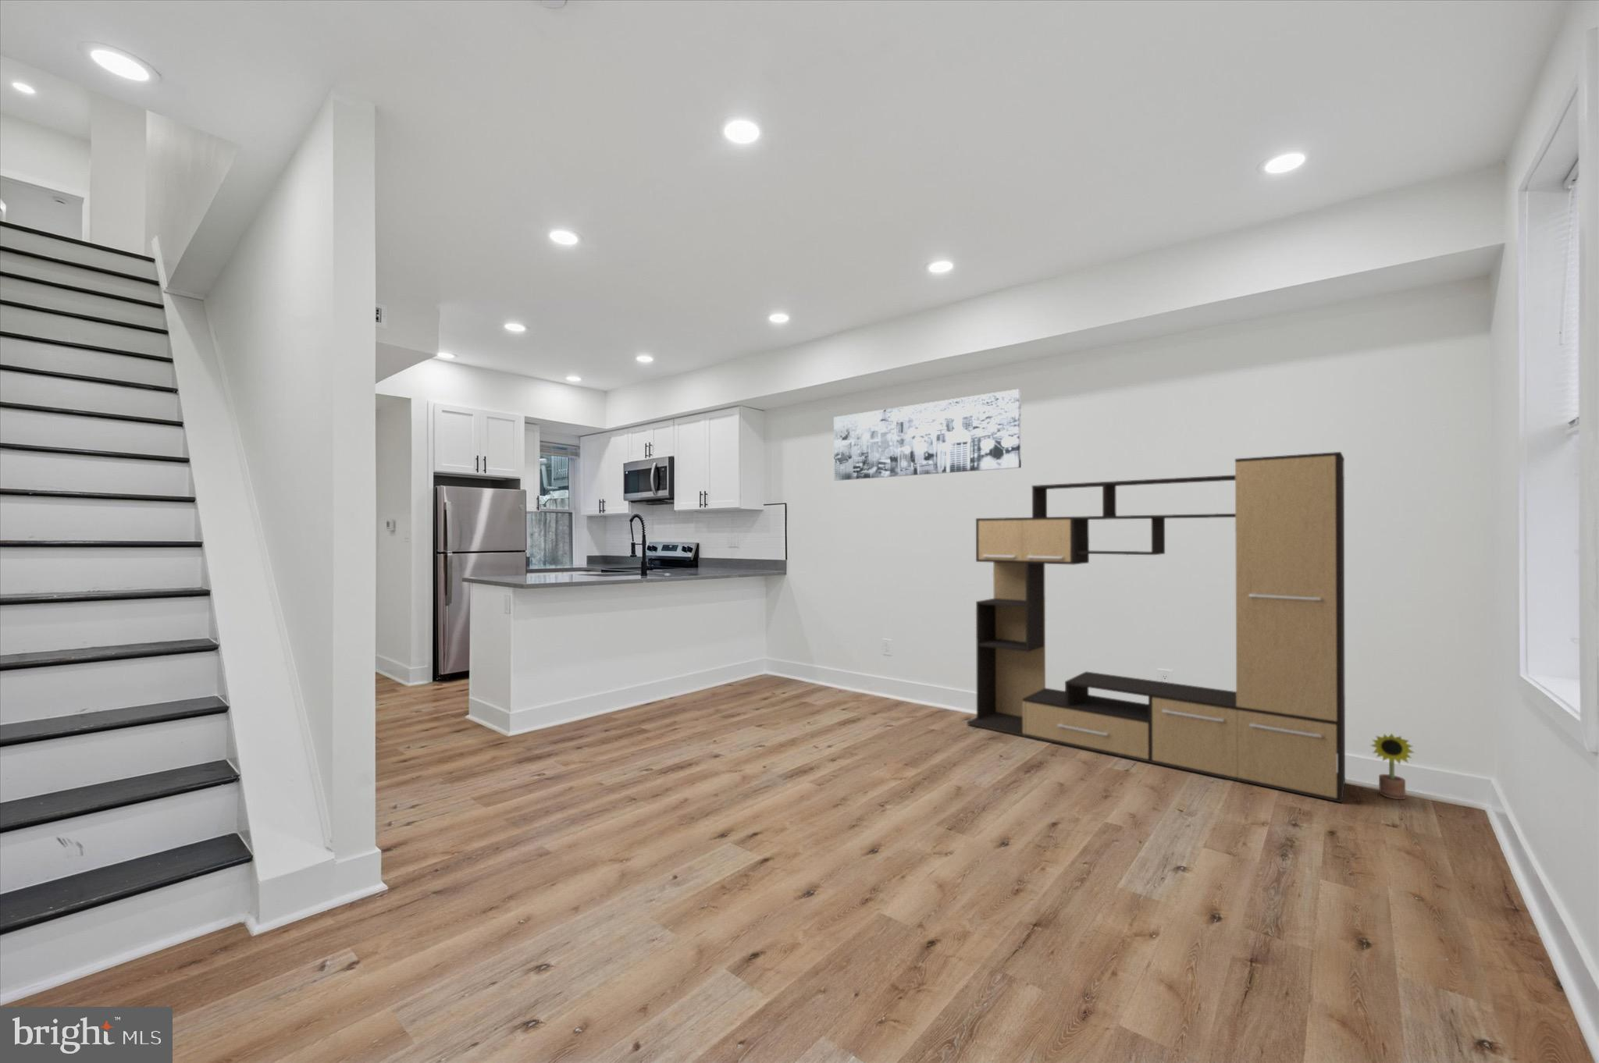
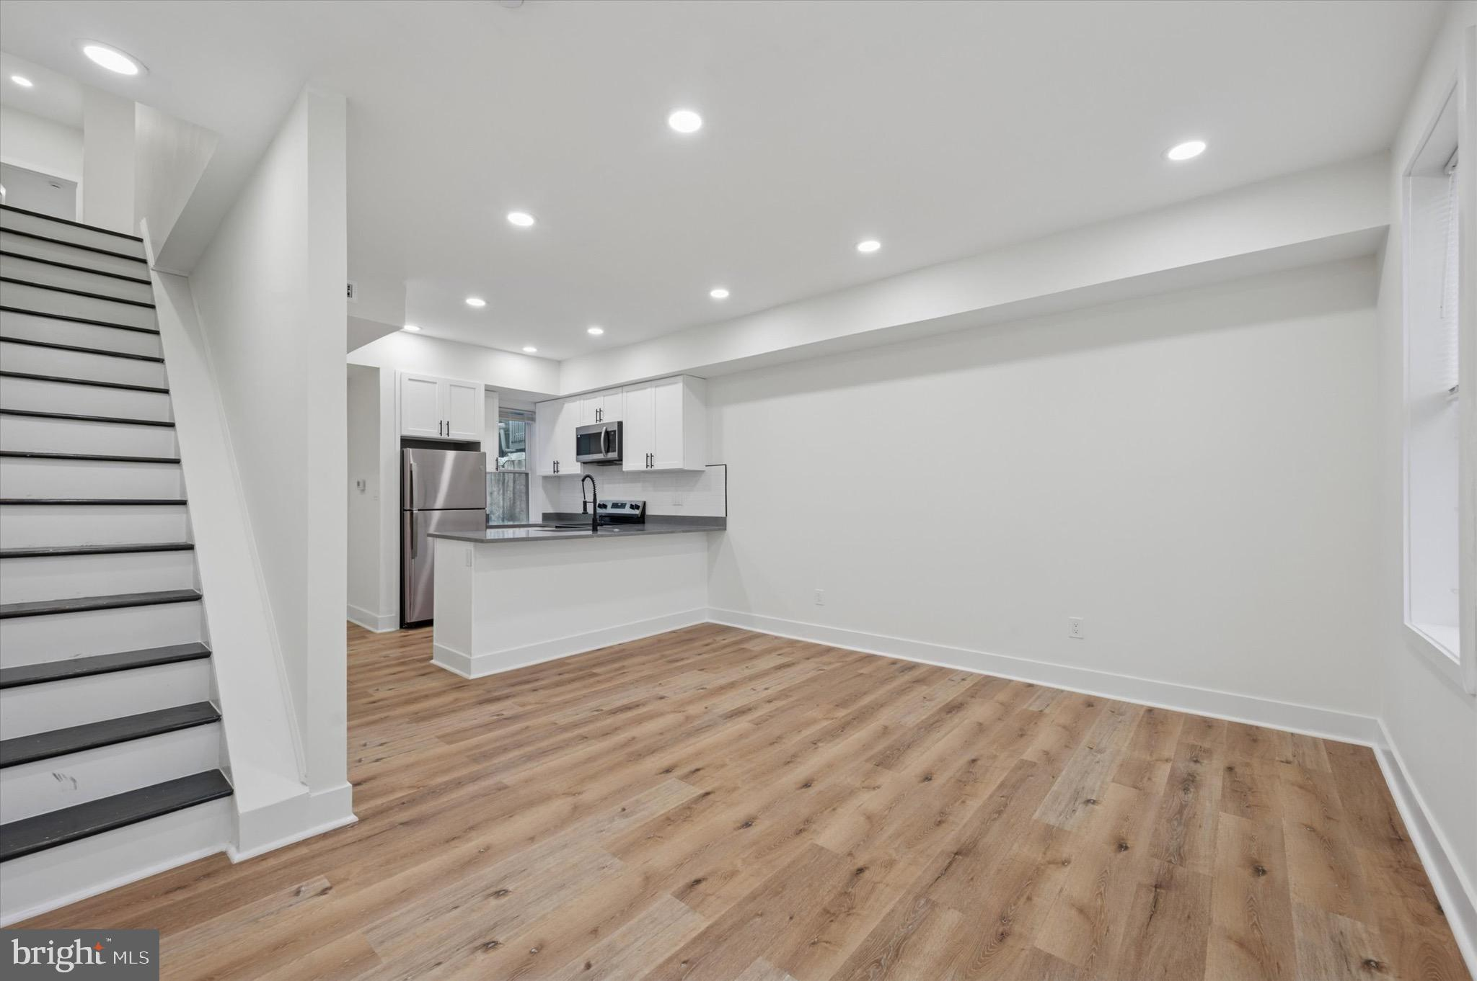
- wall art [833,389,1023,482]
- decorative plant [1369,733,1415,800]
- media console [966,451,1346,804]
